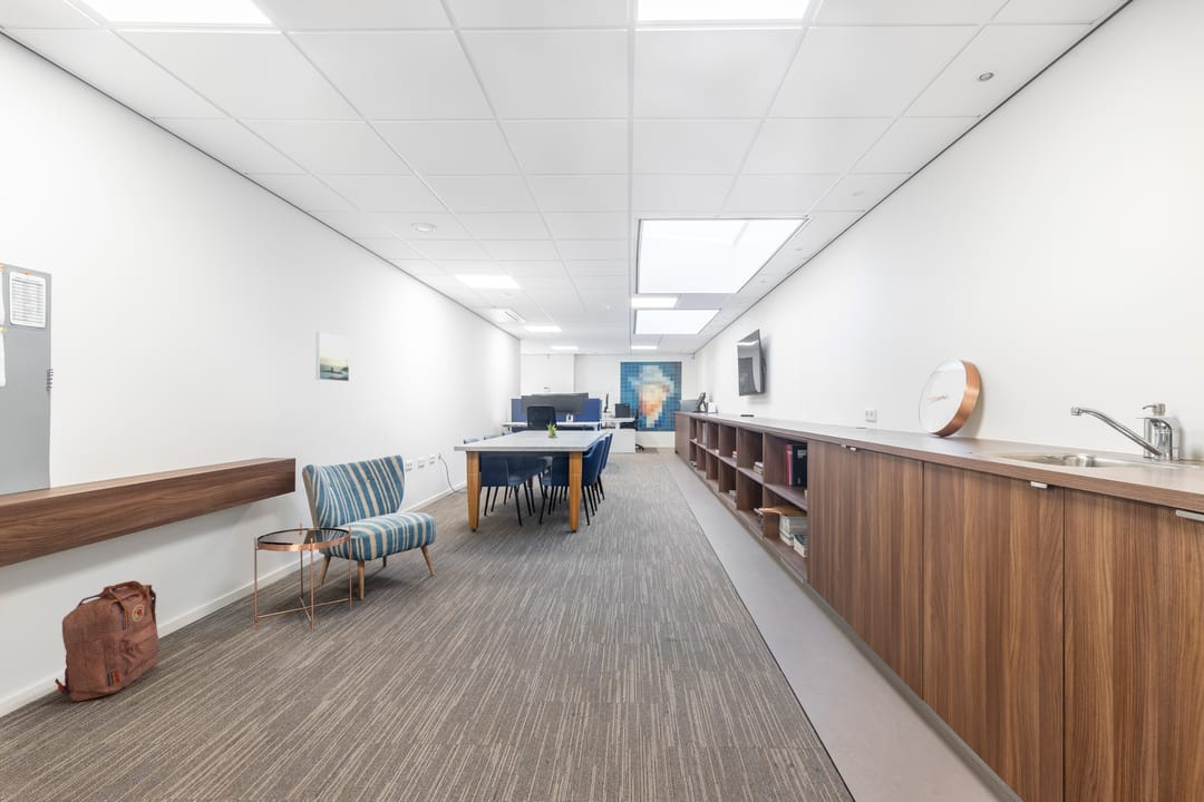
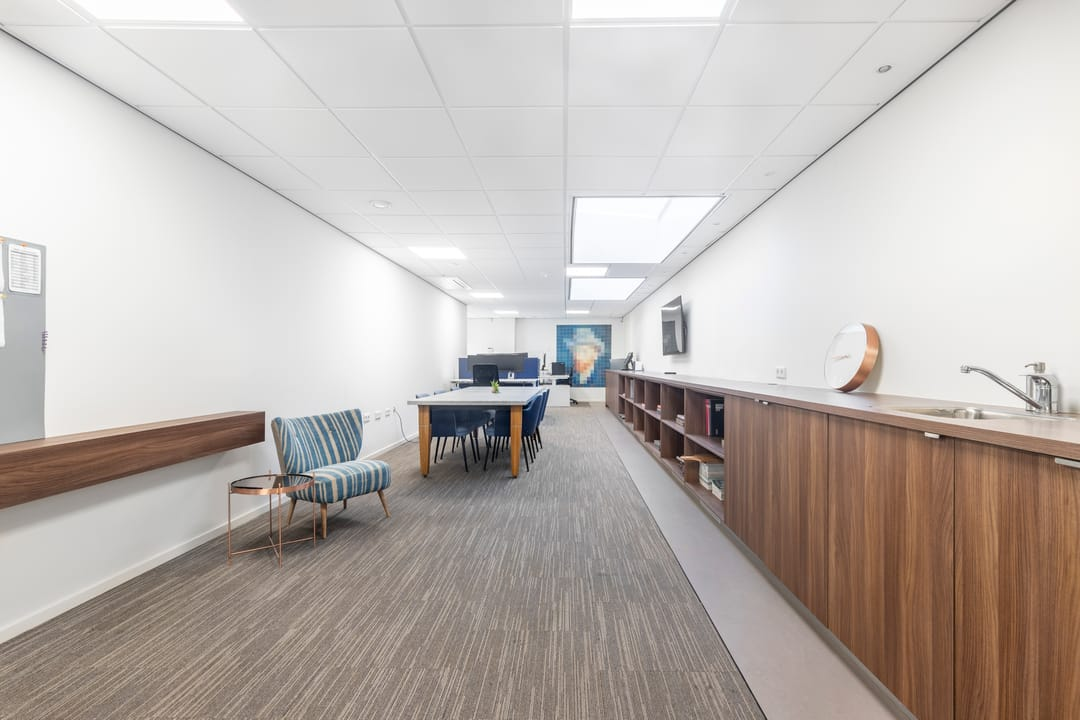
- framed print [315,331,350,382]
- backpack [54,579,162,702]
